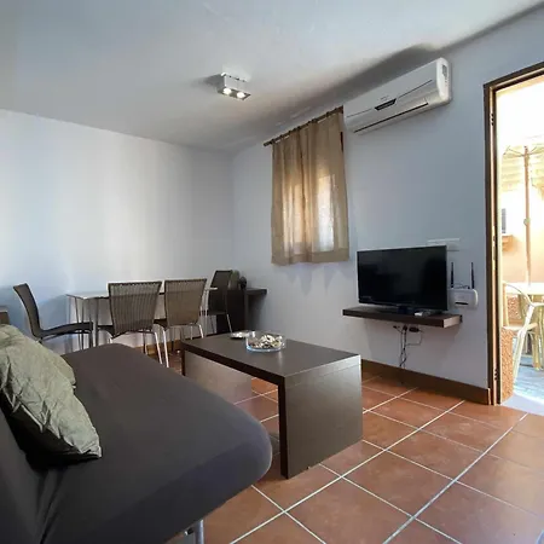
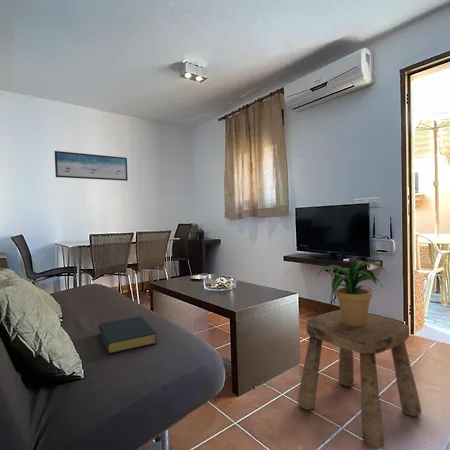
+ potted plant [315,259,388,326]
+ hardback book [98,315,158,355]
+ stool [297,309,423,450]
+ wall art [54,150,129,182]
